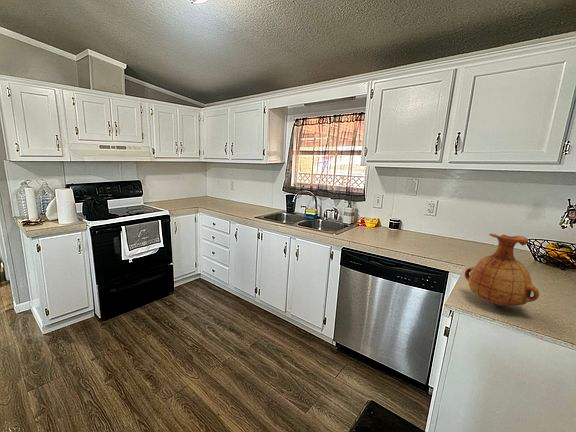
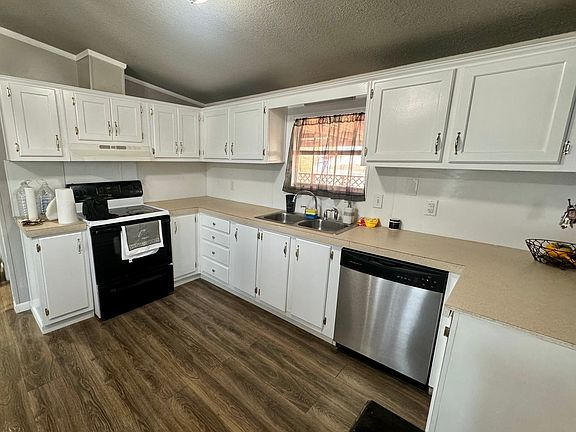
- vase [464,232,540,306]
